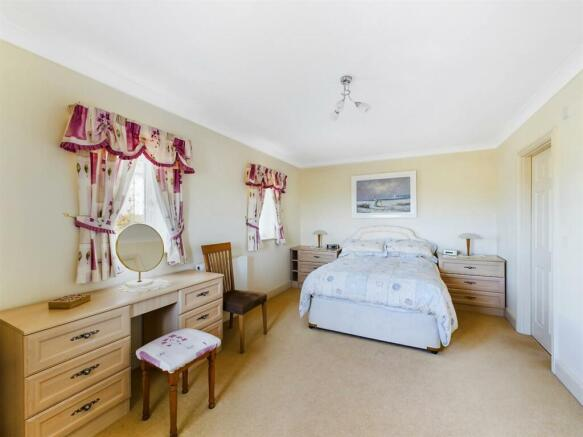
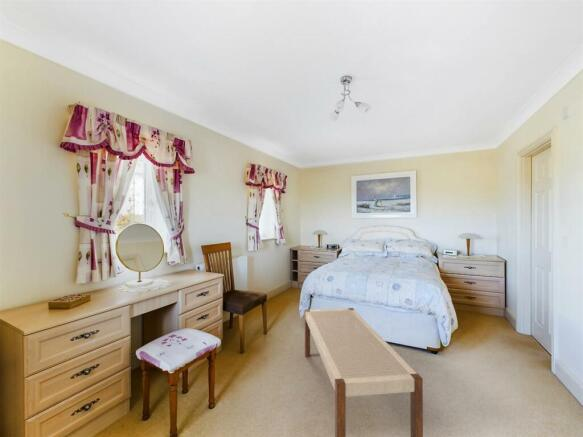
+ bench [304,307,424,437]
